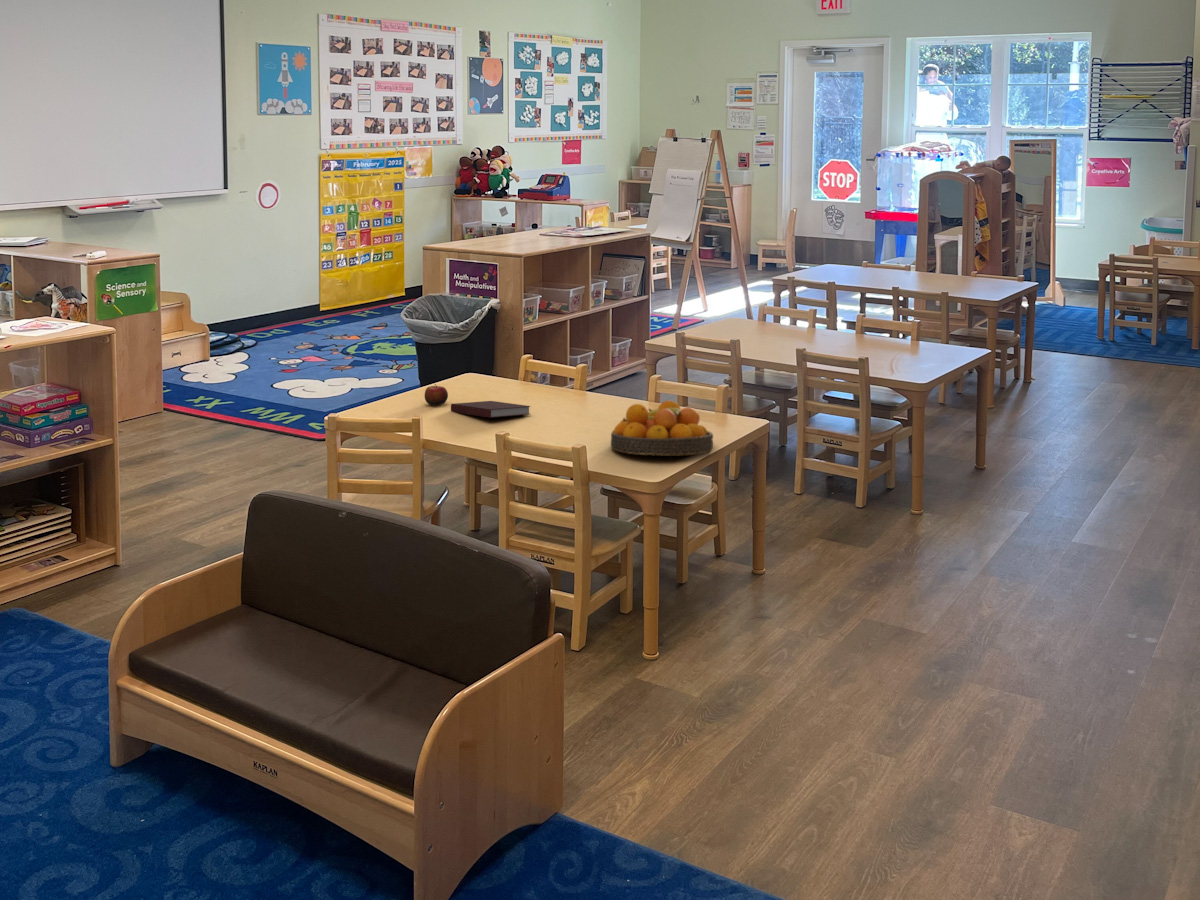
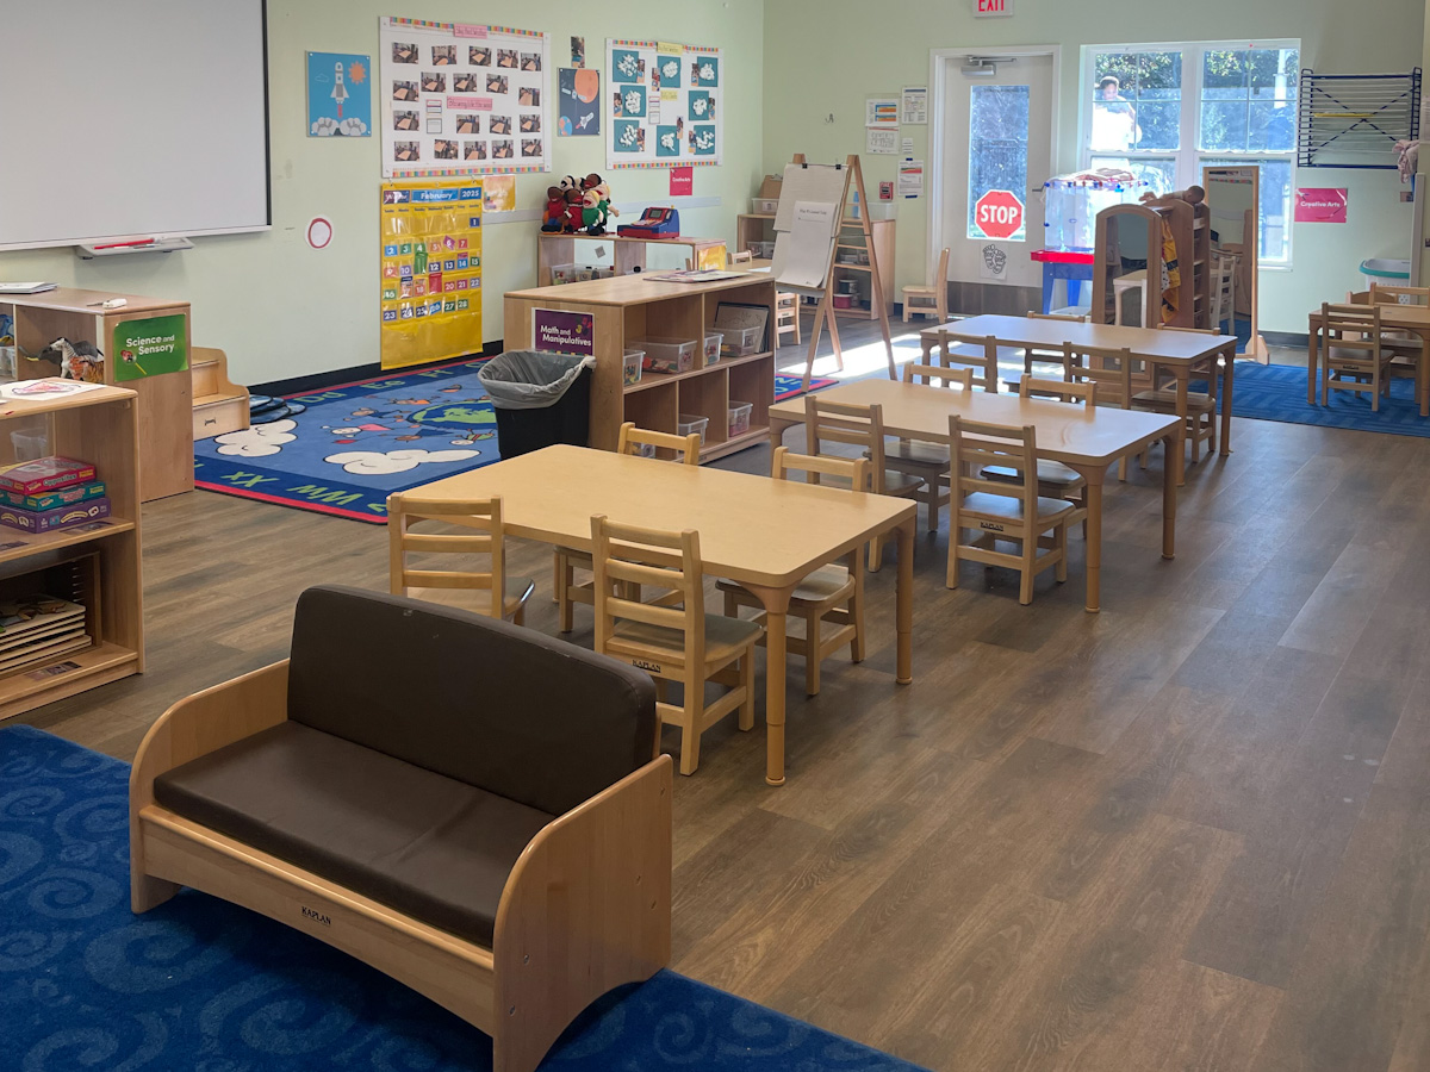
- apple [424,383,449,406]
- fruit bowl [610,400,714,457]
- notebook [450,400,531,419]
